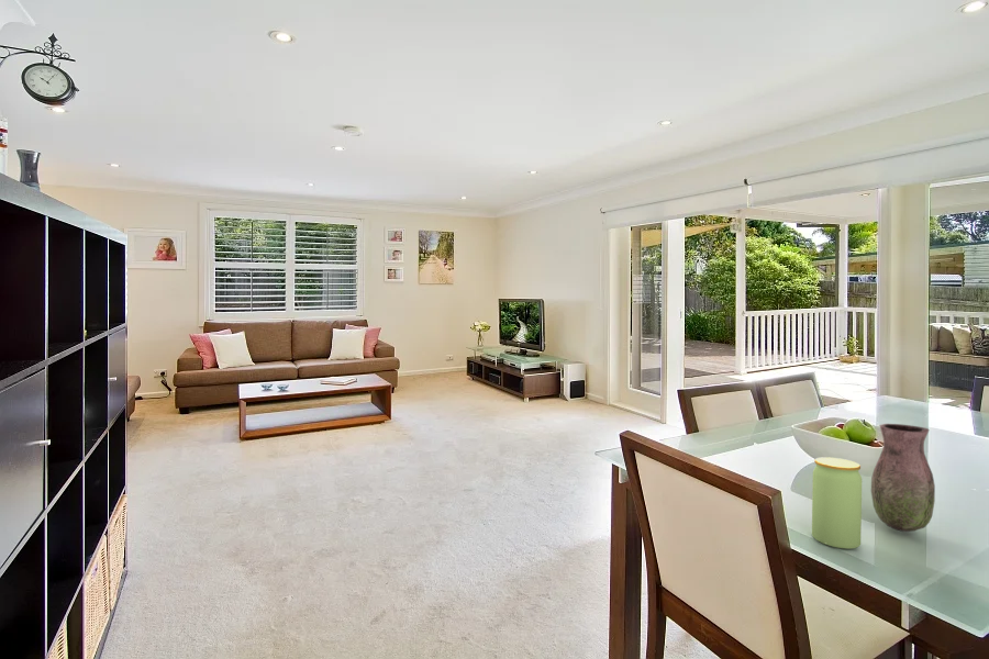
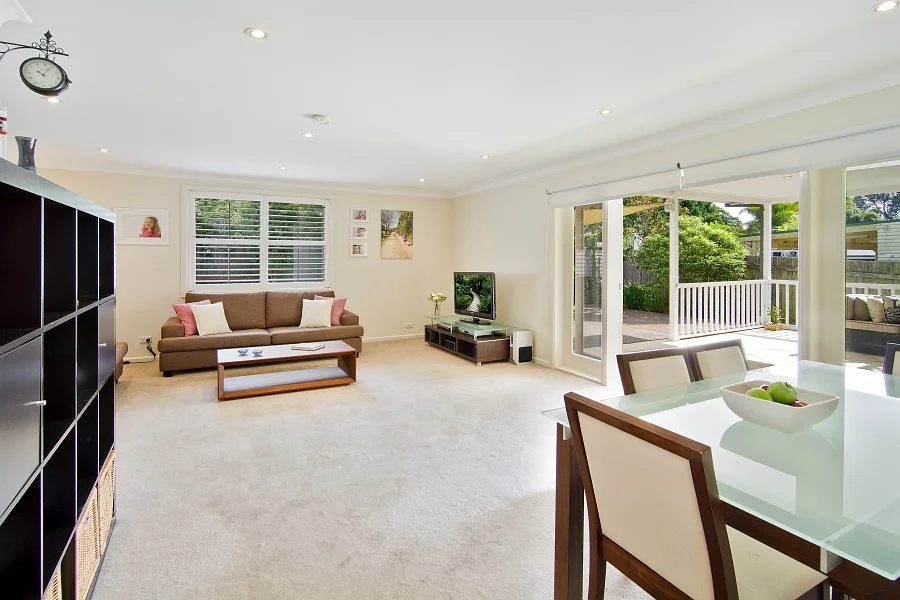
- vase [870,423,936,533]
- jar [811,456,863,550]
